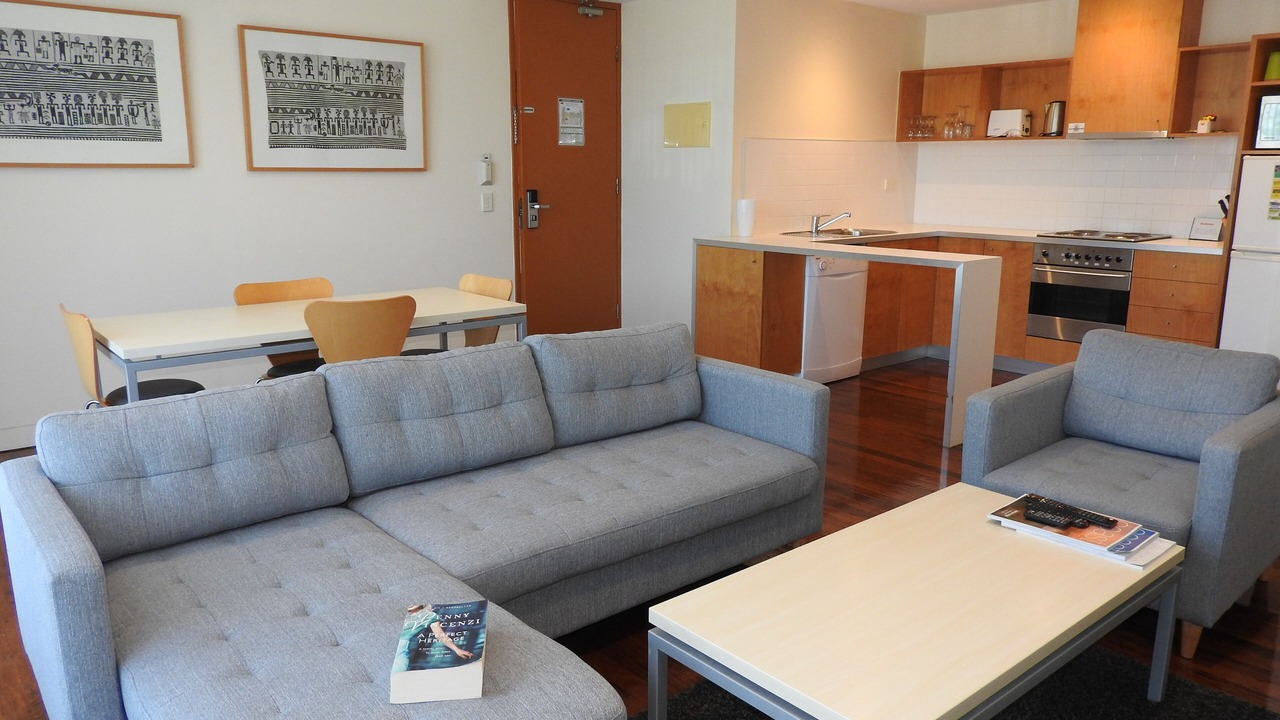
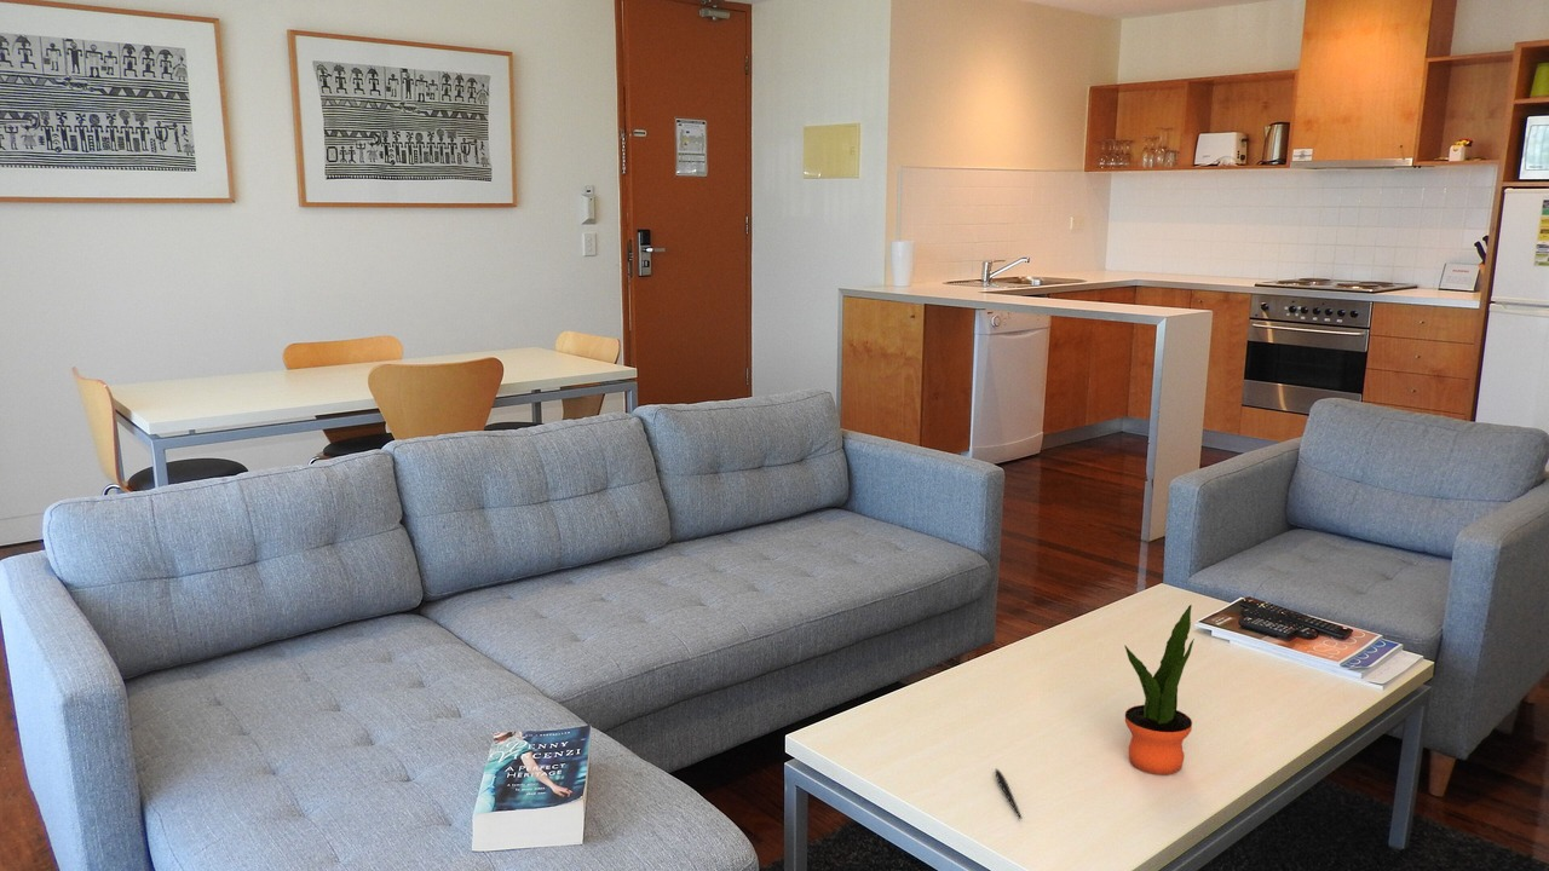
+ pen [994,767,1023,820]
+ potted plant [1123,604,1196,775]
